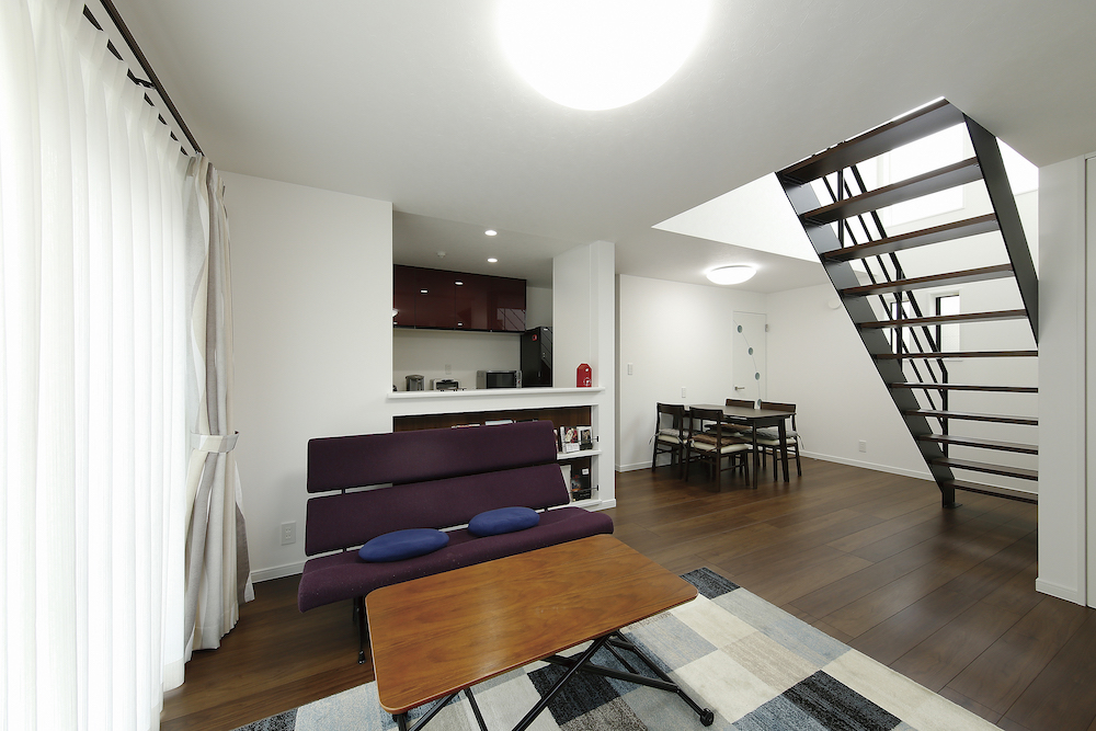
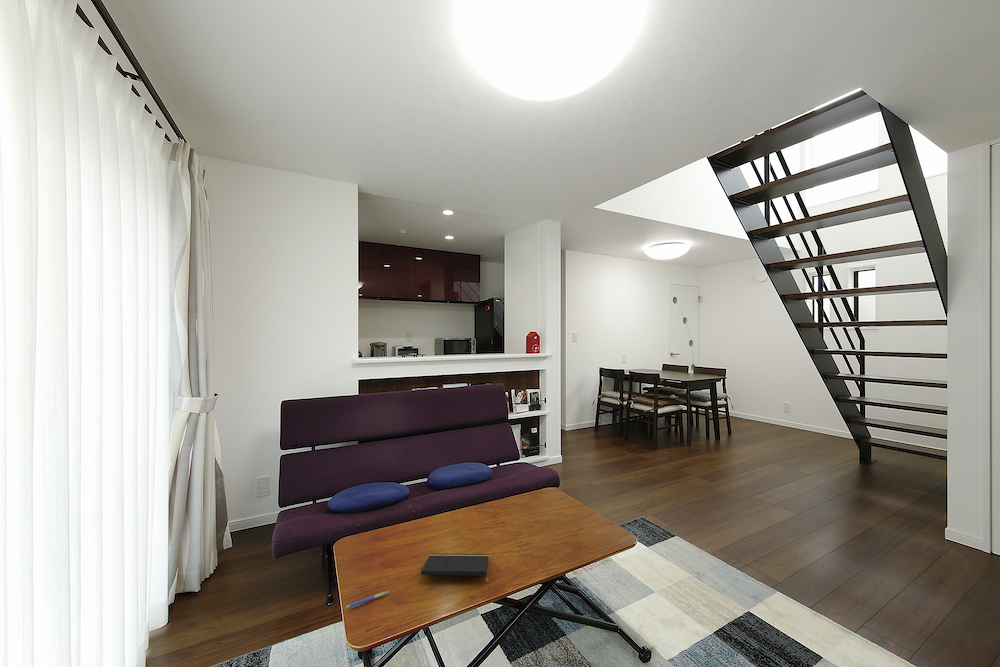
+ notepad [420,552,489,585]
+ pen [345,590,390,609]
